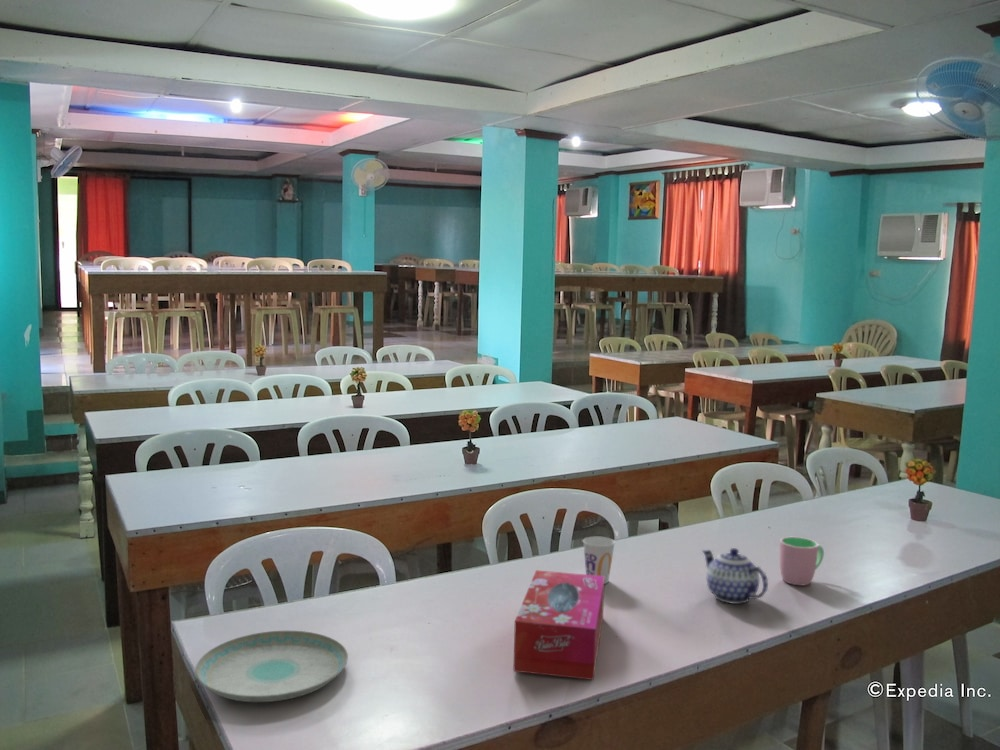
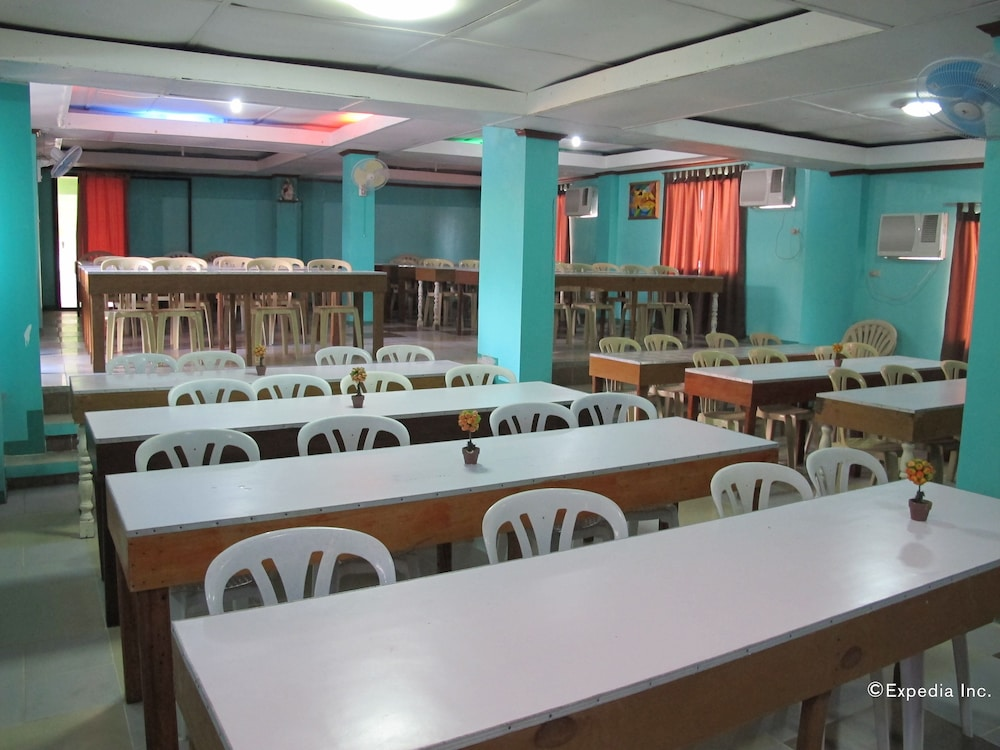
- teapot [701,547,769,605]
- cup [778,536,825,586]
- plate [194,630,349,703]
- cup [582,535,616,585]
- tissue box [512,569,605,681]
